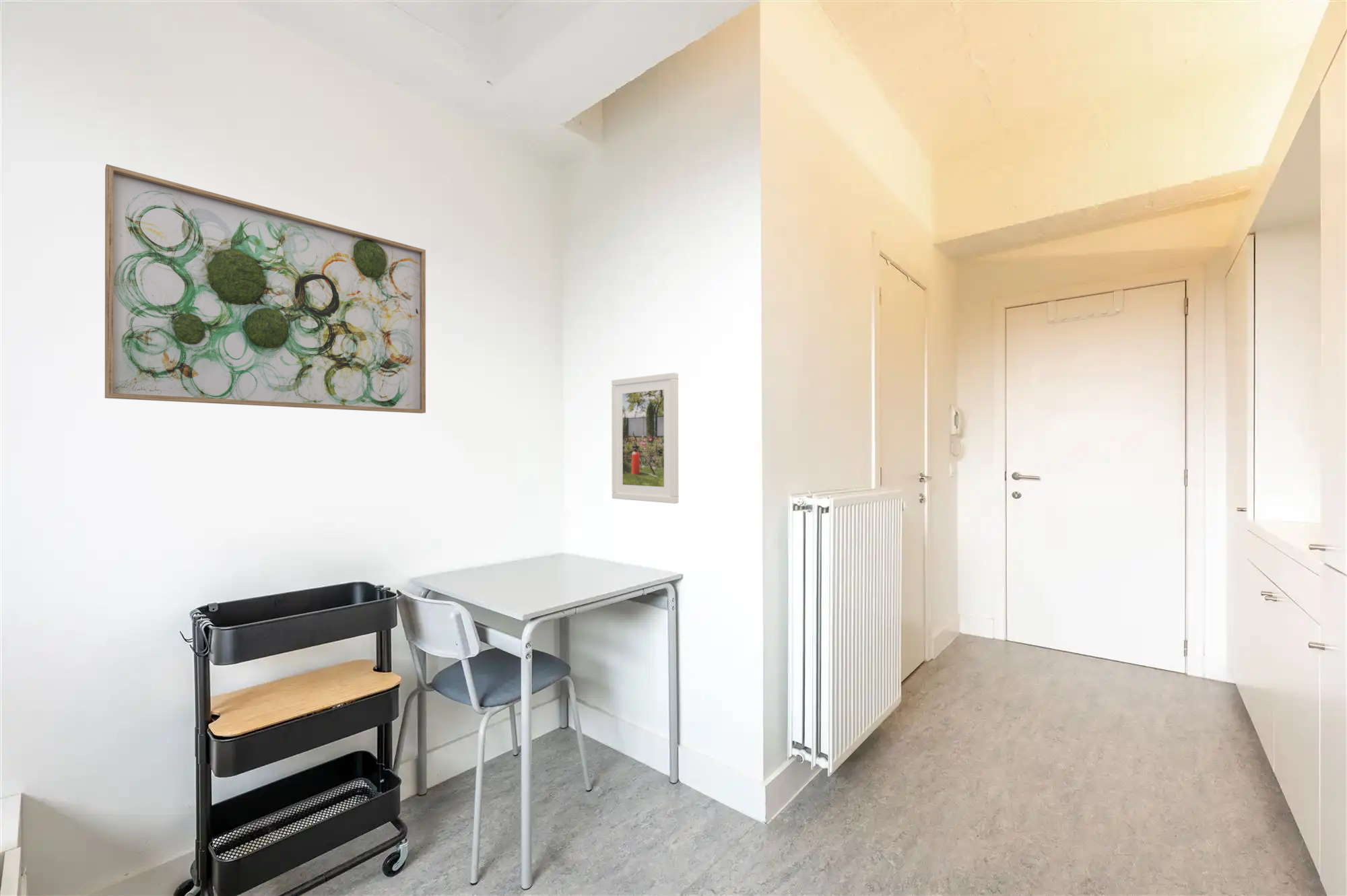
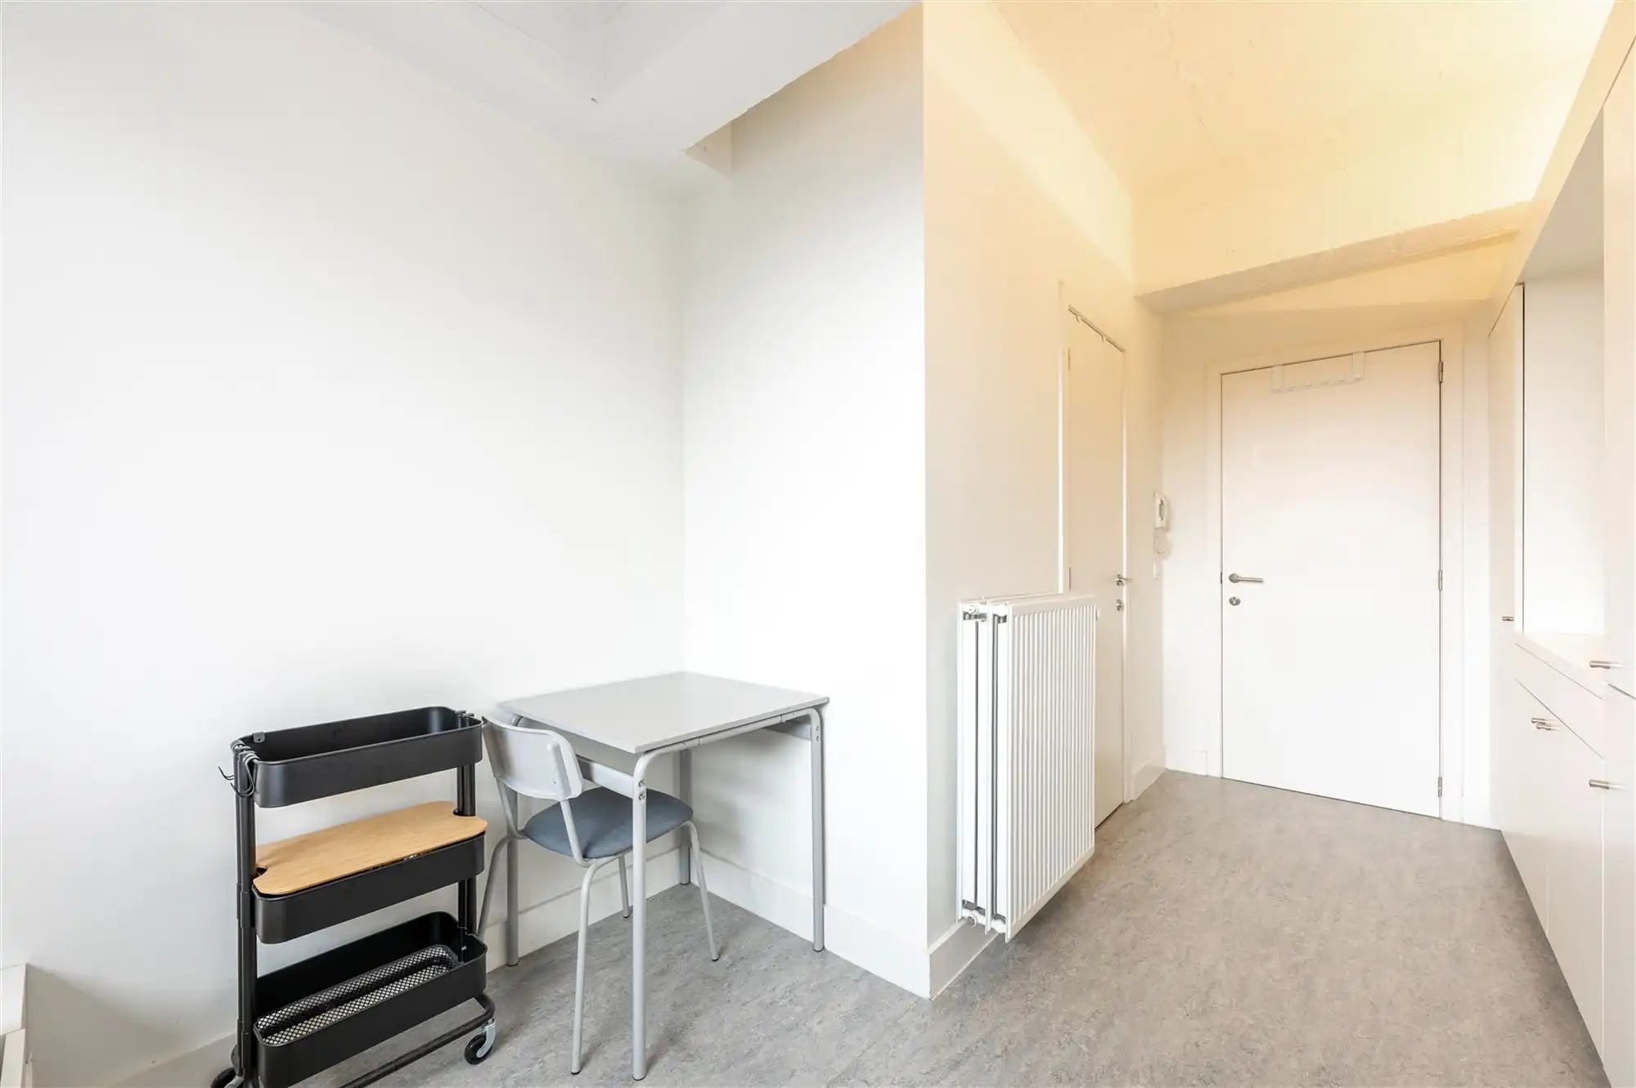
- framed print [611,372,679,504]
- wall art [104,164,426,414]
